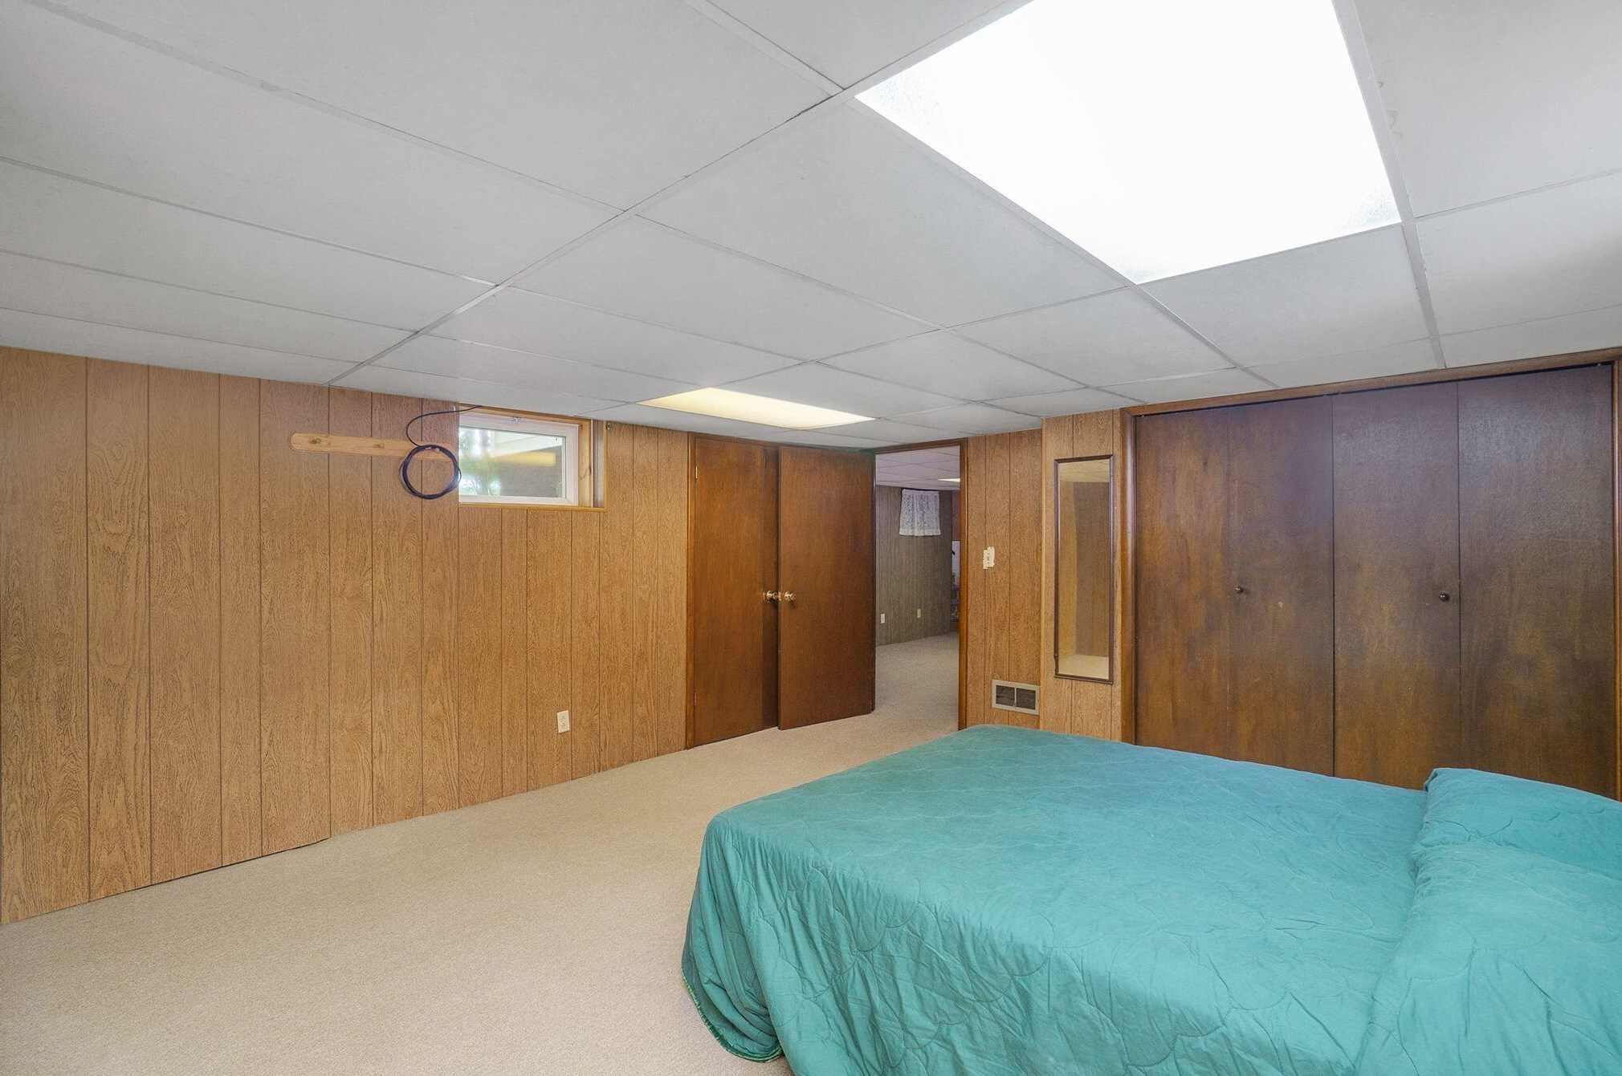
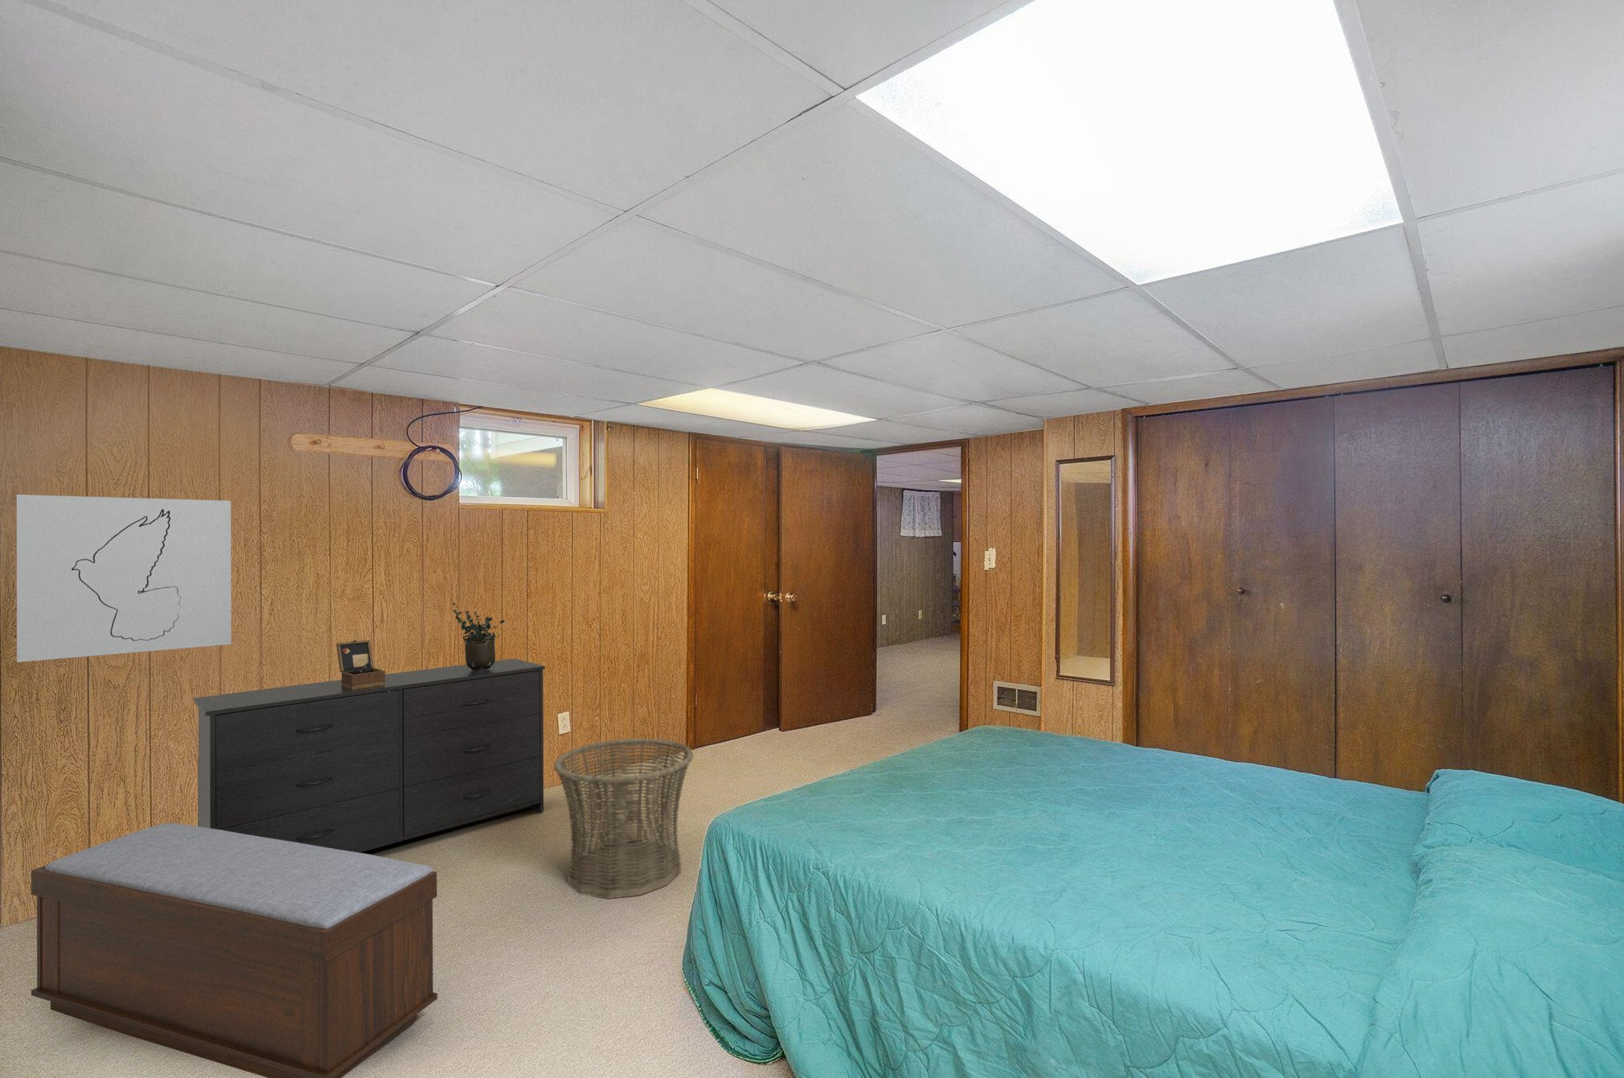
+ potted plant [452,602,505,670]
+ wall art [16,493,232,663]
+ dresser [192,658,546,853]
+ basket [553,738,694,900]
+ wooden box [336,639,386,689]
+ bench [30,823,438,1078]
